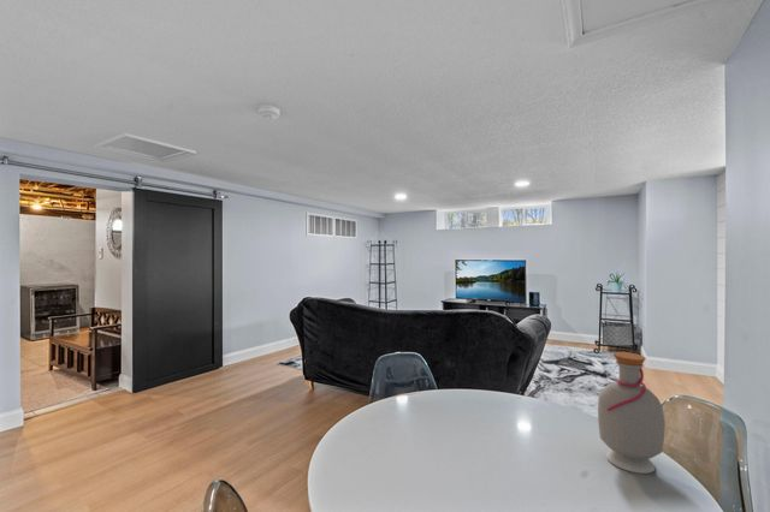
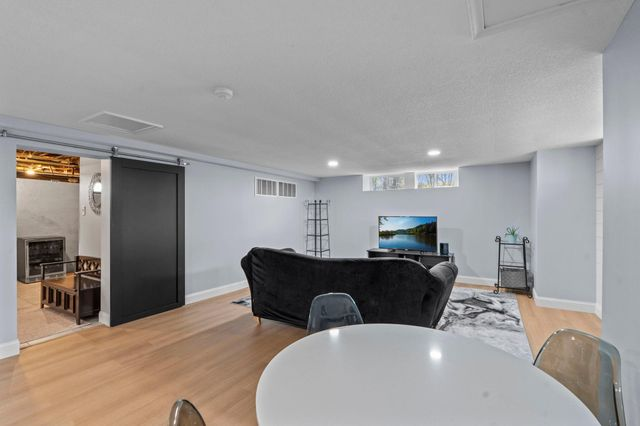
- bottle [597,351,667,475]
